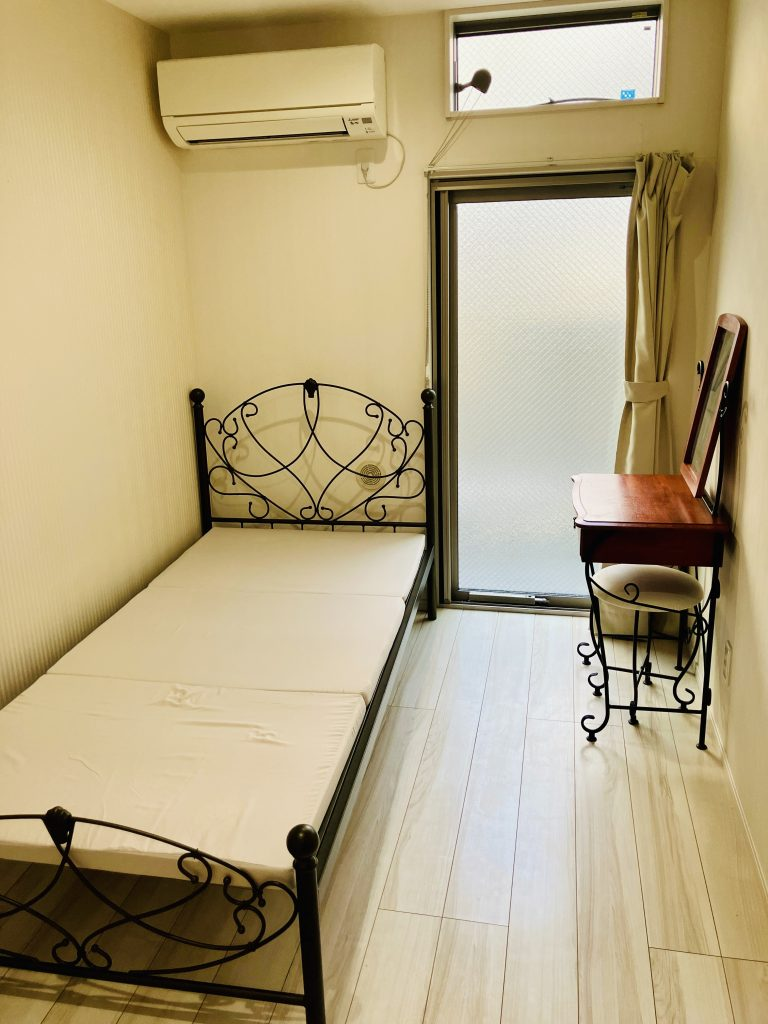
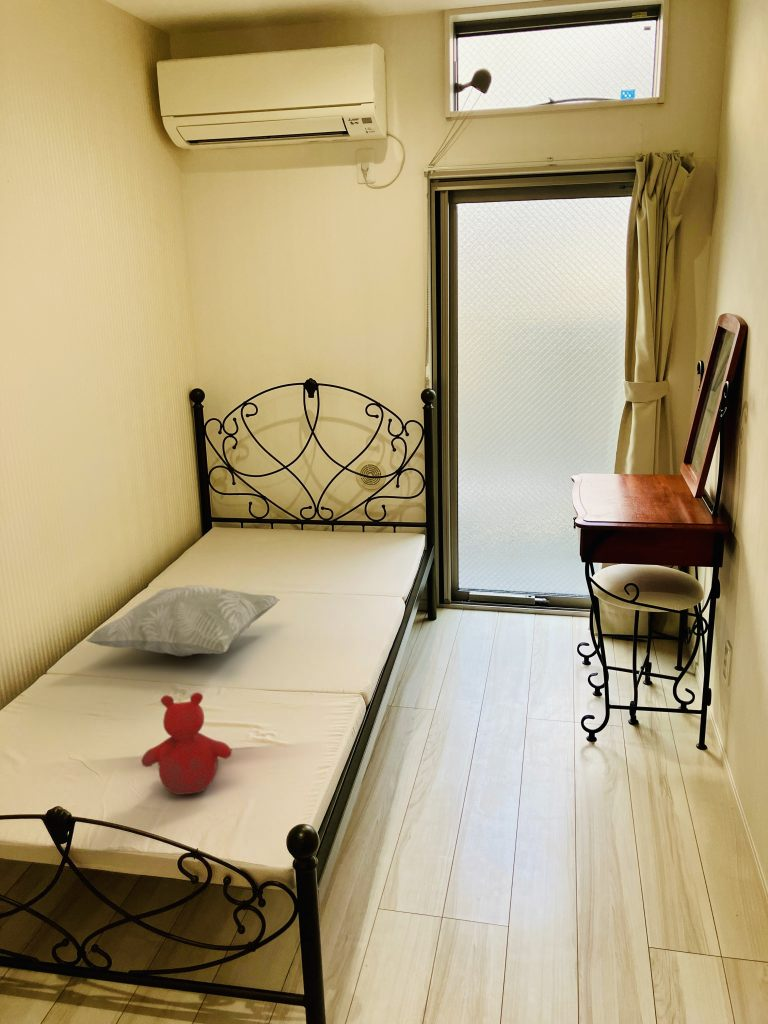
+ decorative pillow [85,584,281,658]
+ stuffed bear [140,691,233,796]
